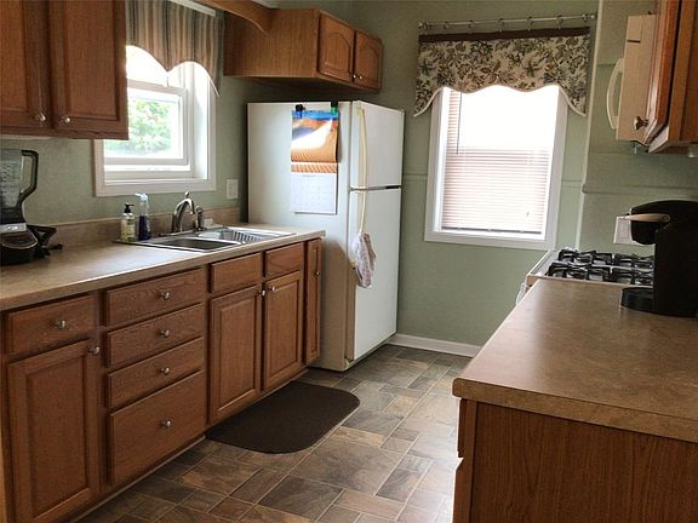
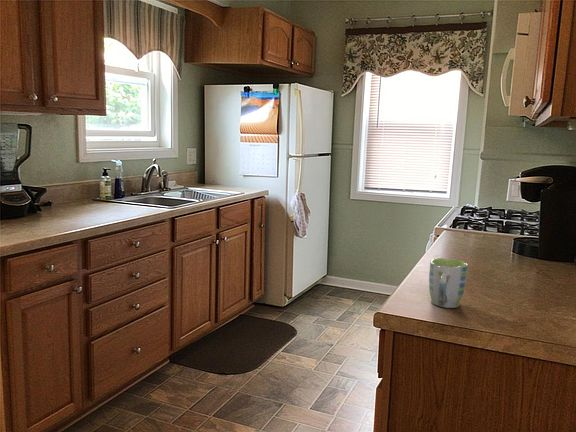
+ mug [428,257,469,309]
